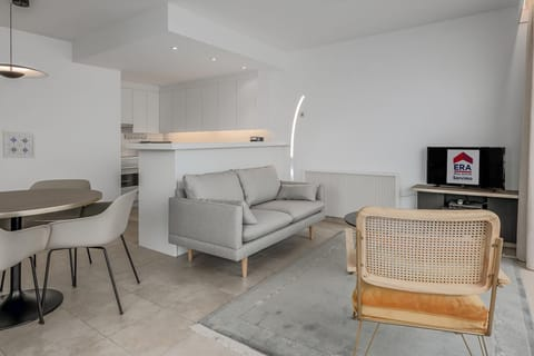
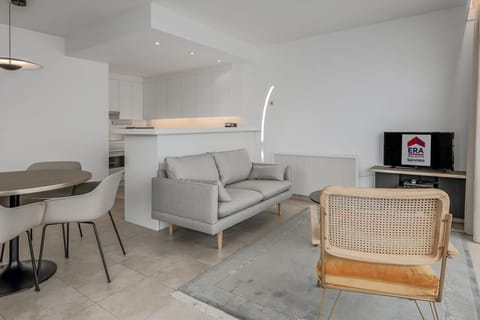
- wall art [2,129,36,159]
